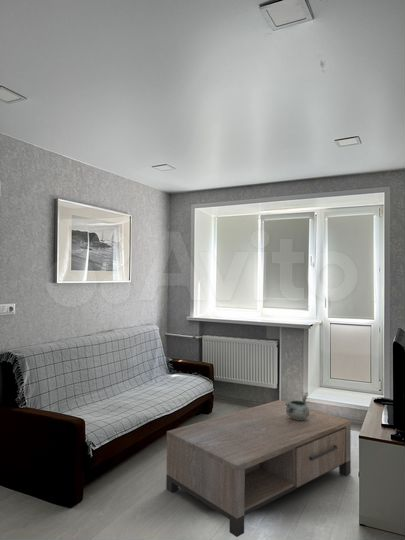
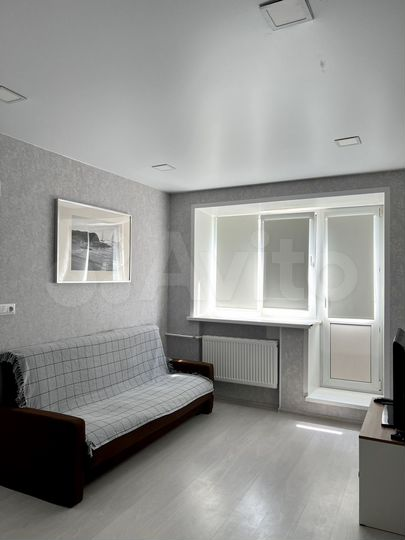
- decorative bowl [285,395,310,420]
- coffee table [165,399,352,538]
